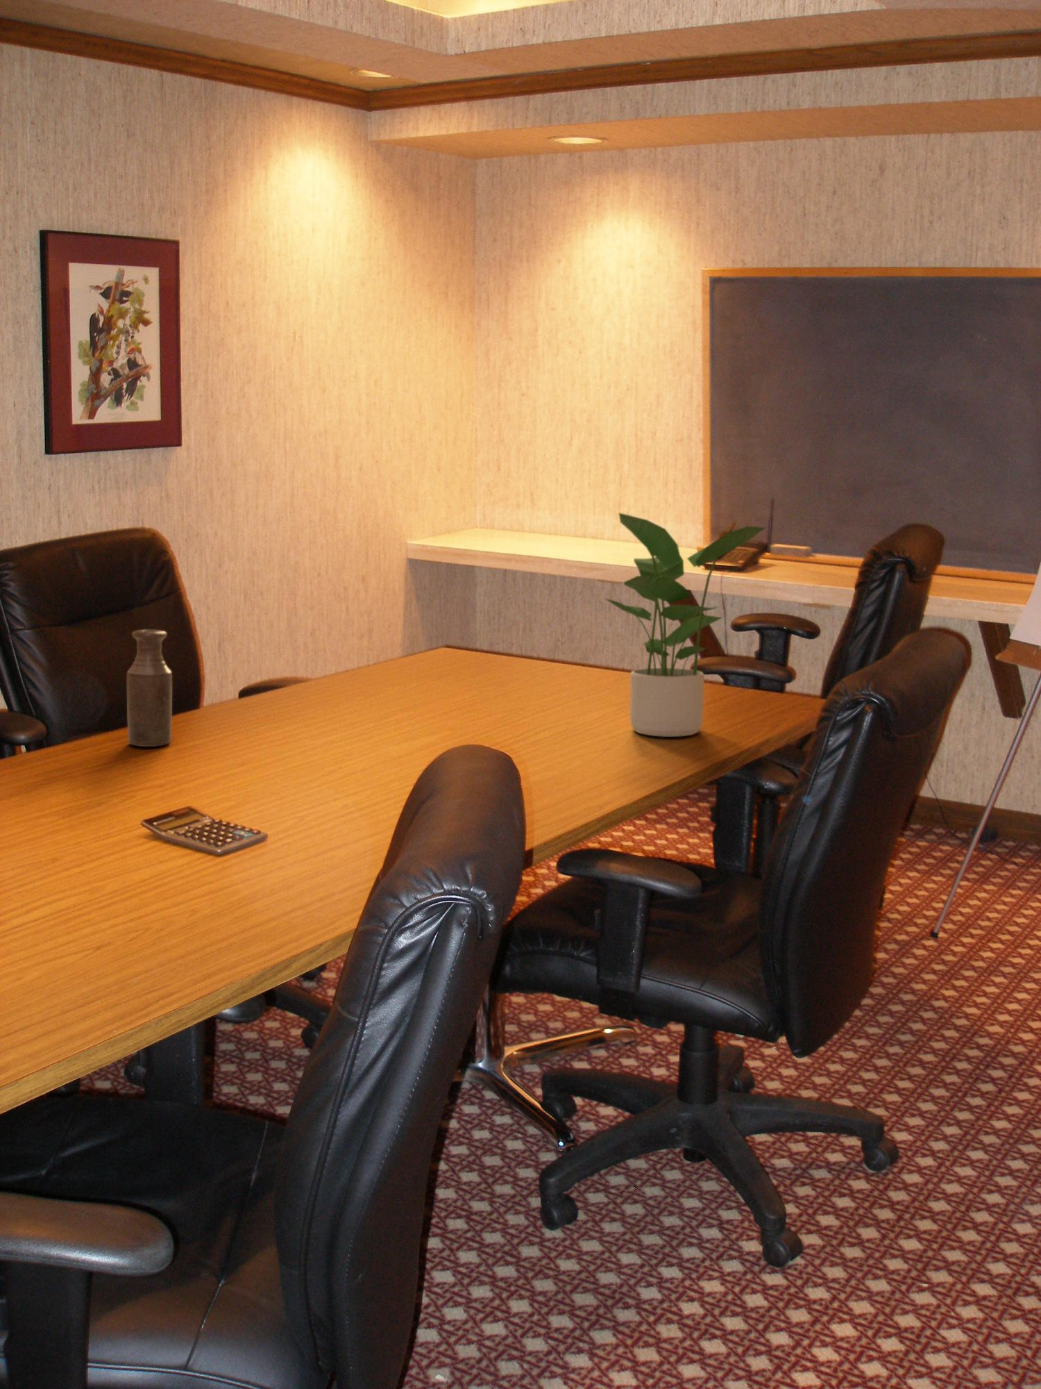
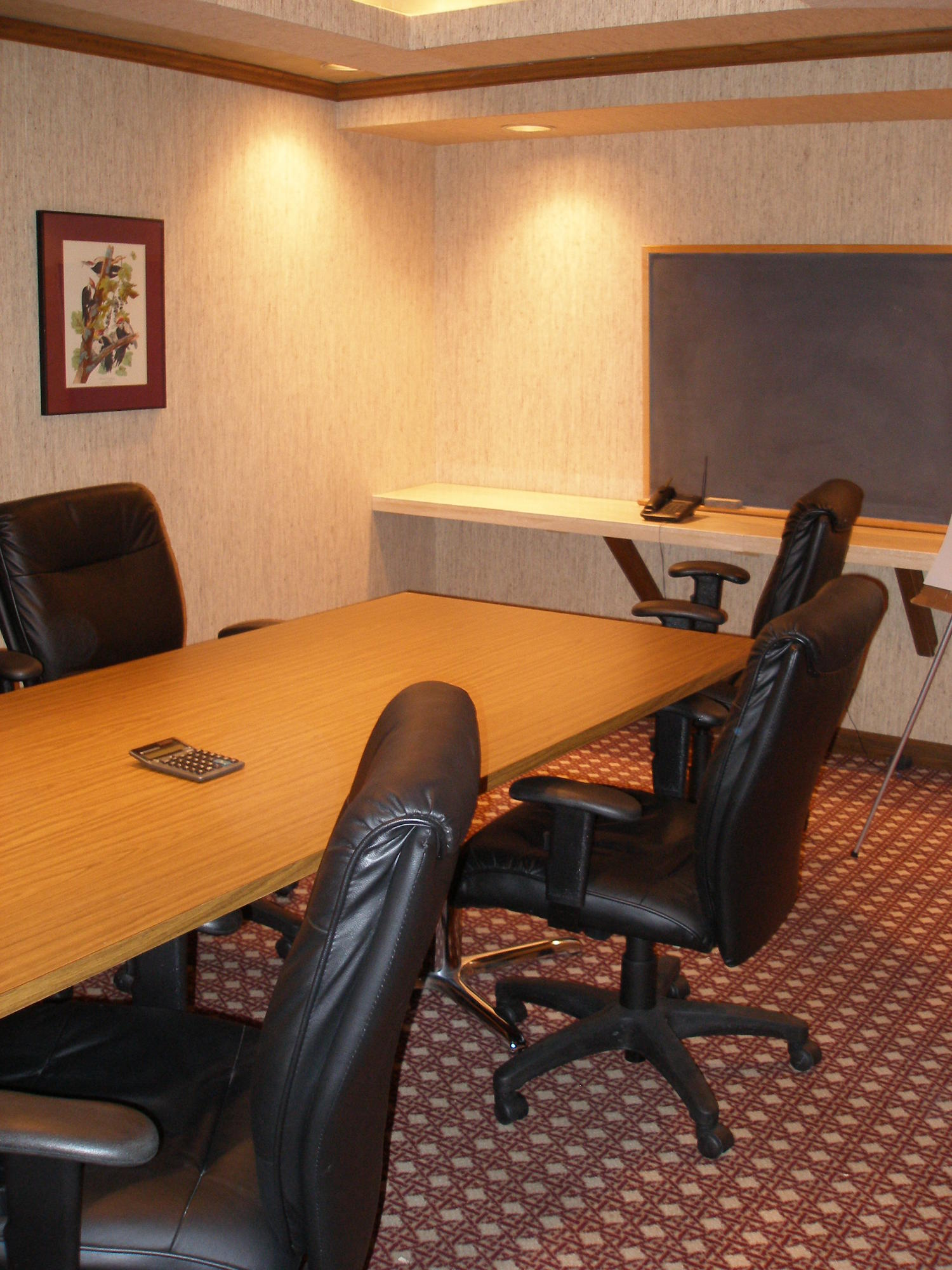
- bottle [127,629,173,747]
- potted plant [604,512,767,737]
